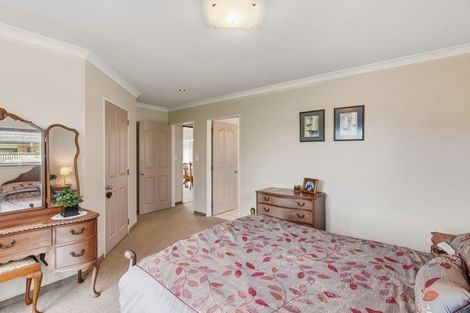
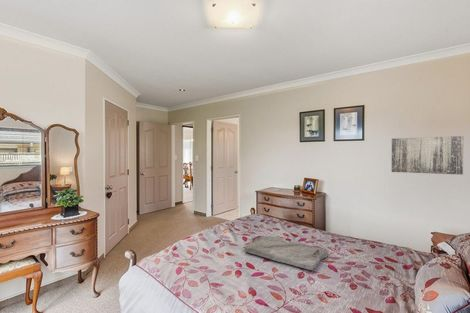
+ wall art [391,135,464,176]
+ serving tray [244,235,329,271]
